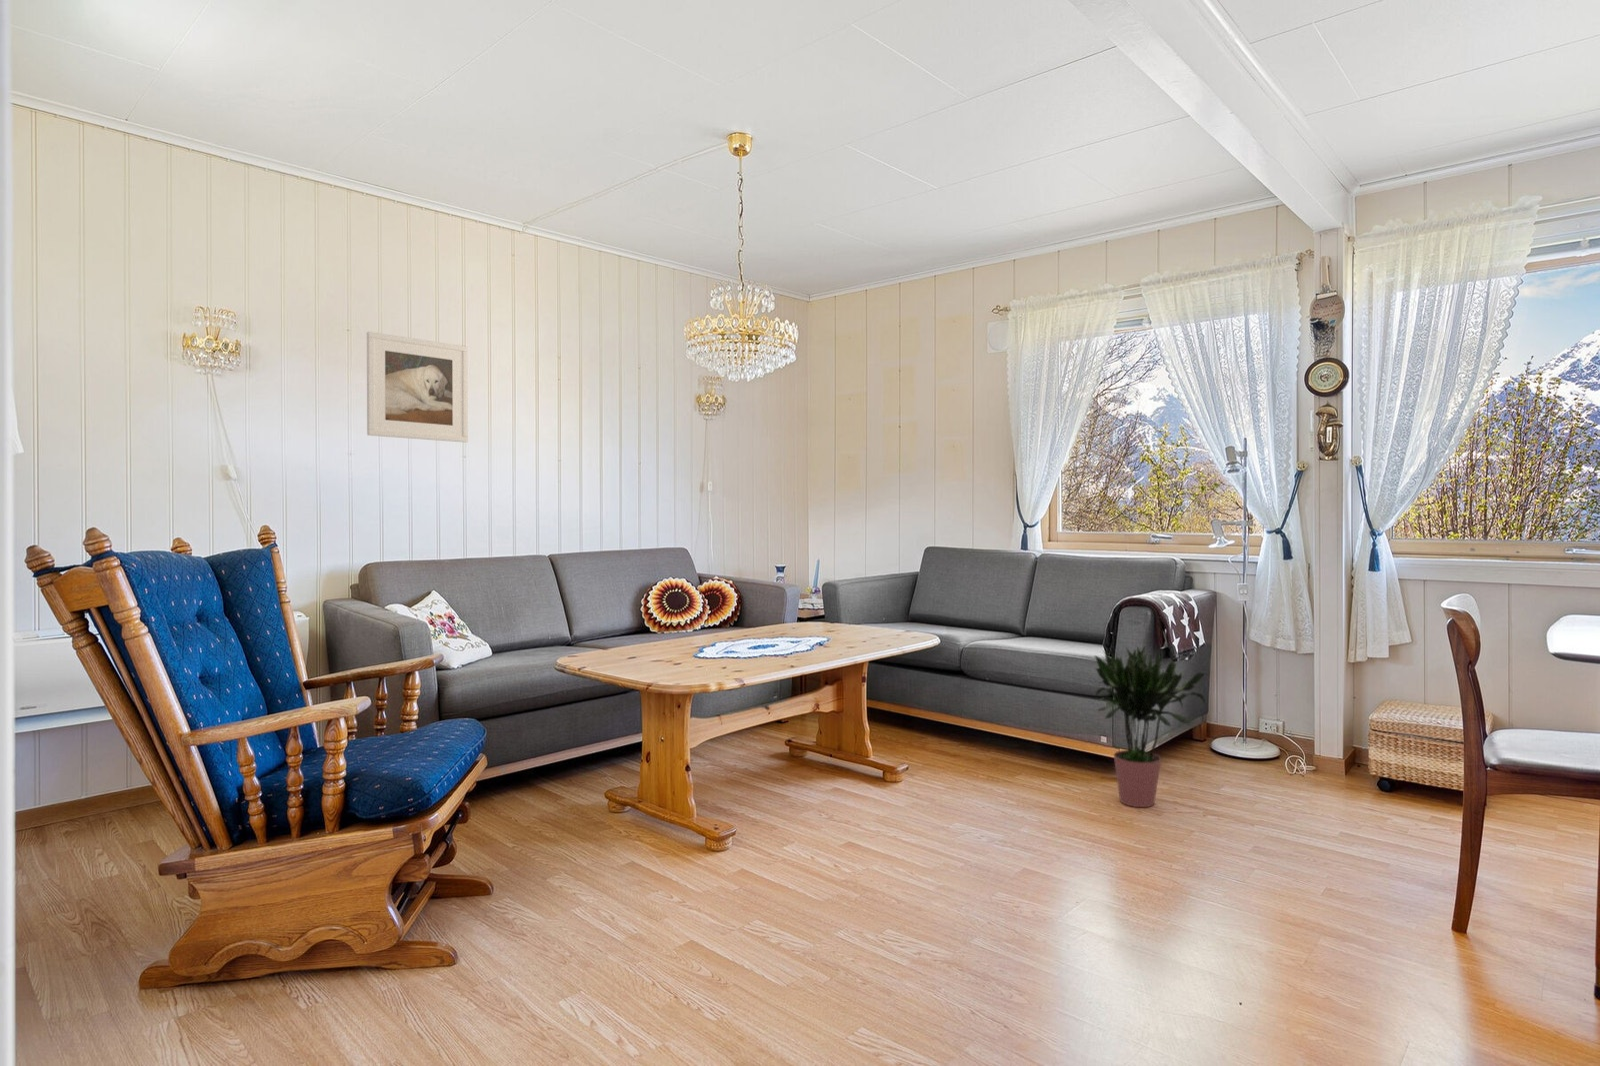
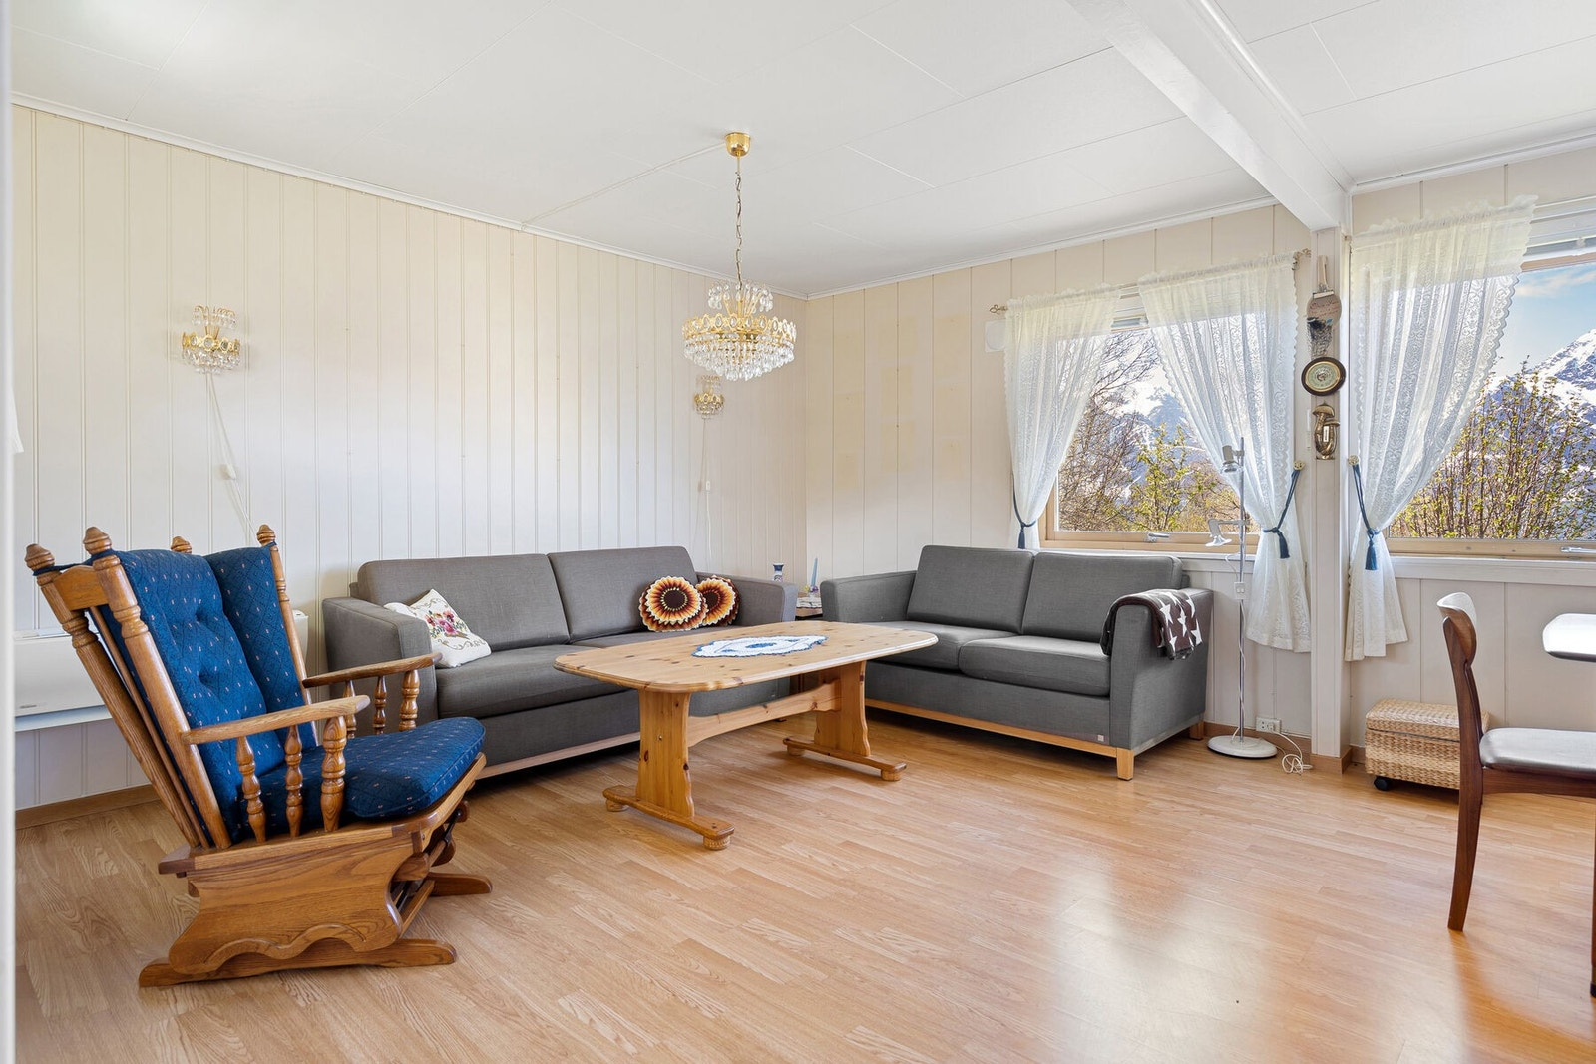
- potted plant [1093,645,1207,808]
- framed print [365,331,469,444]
